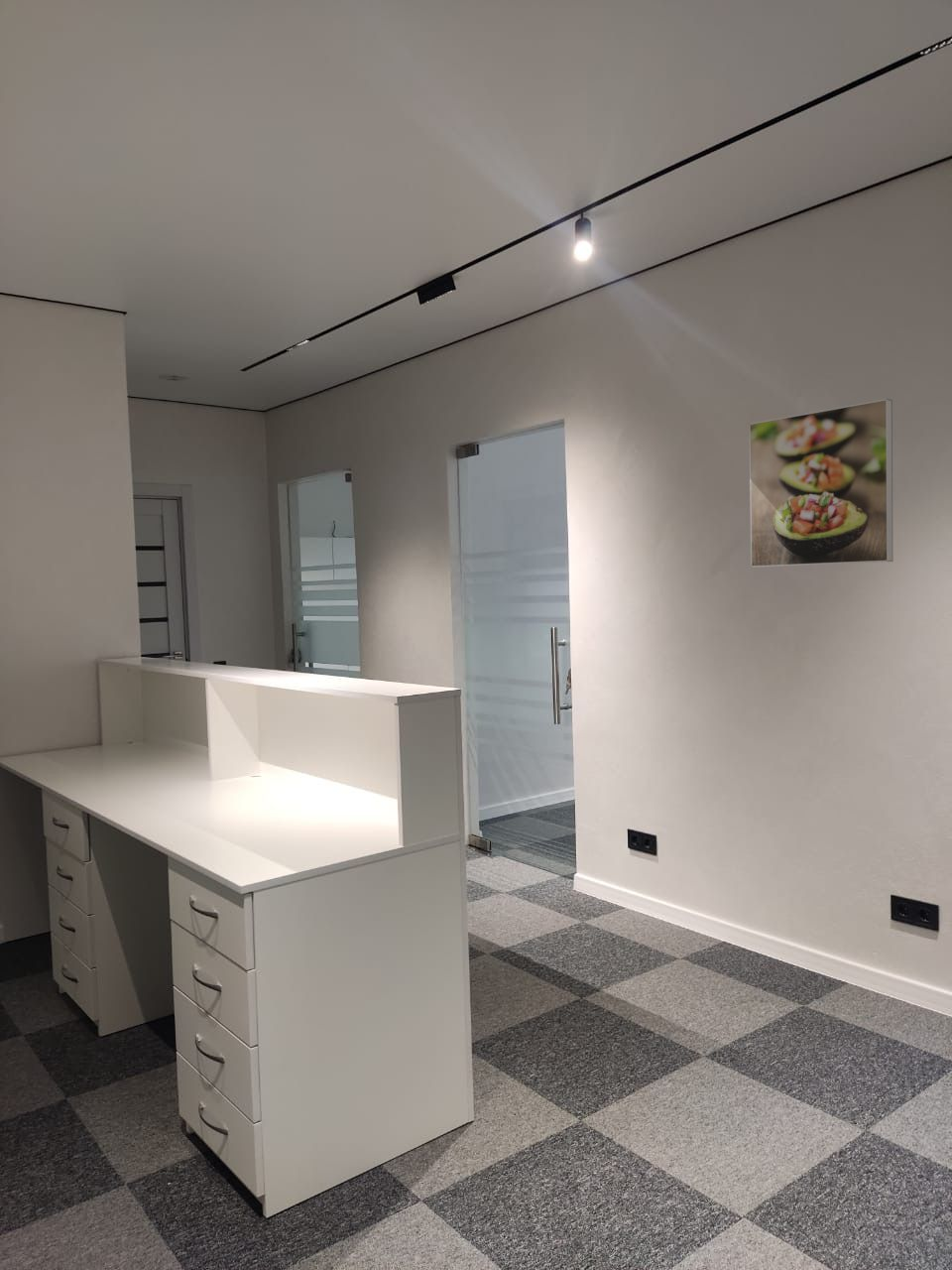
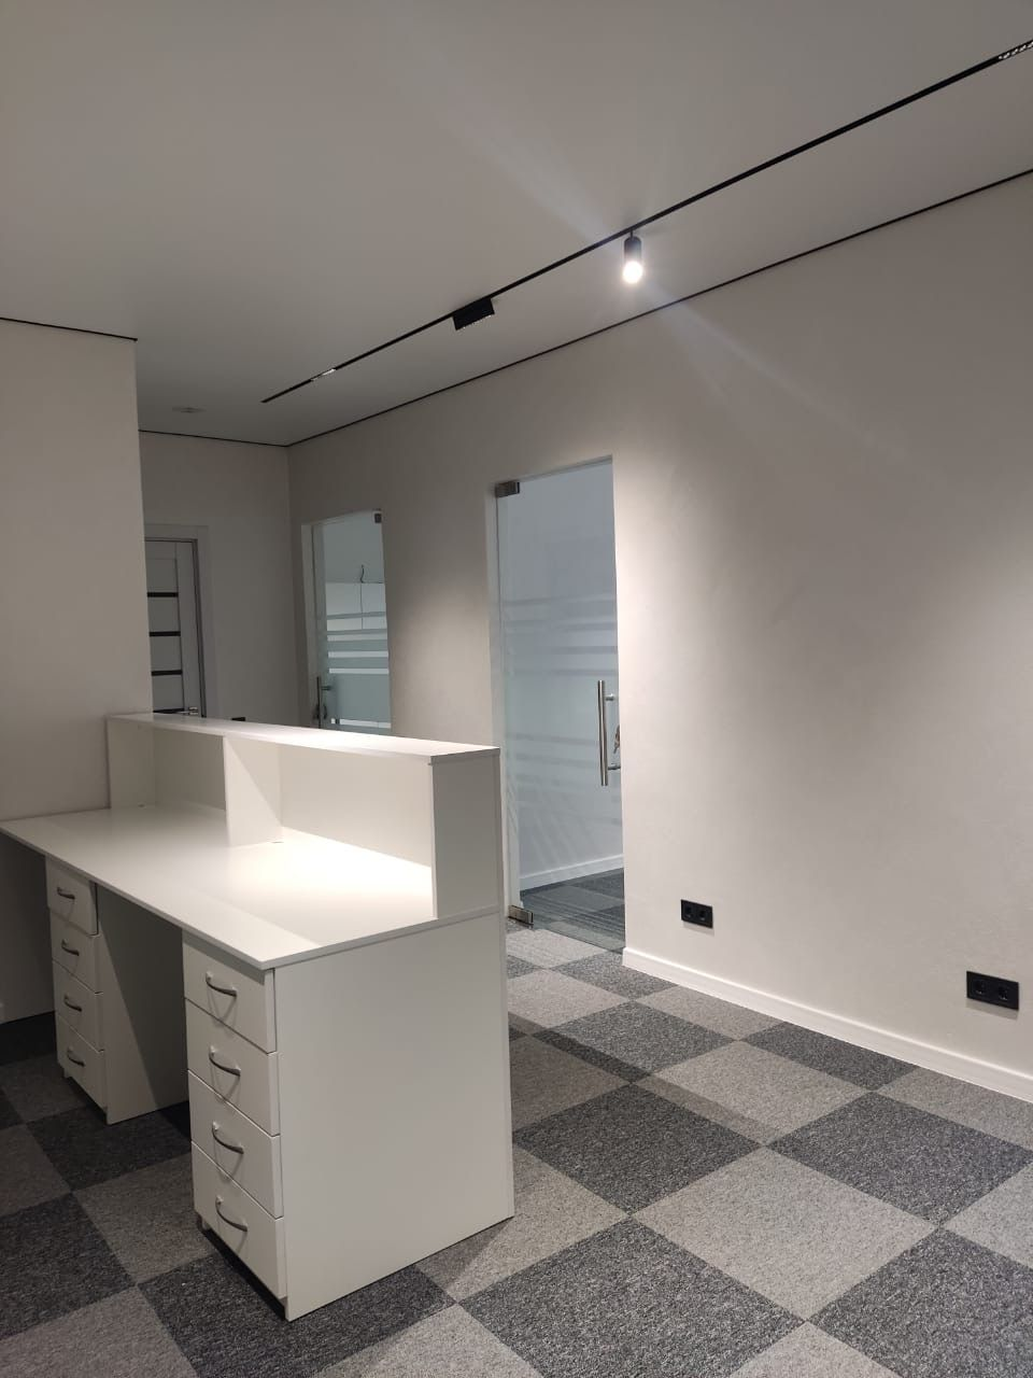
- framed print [749,398,893,569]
